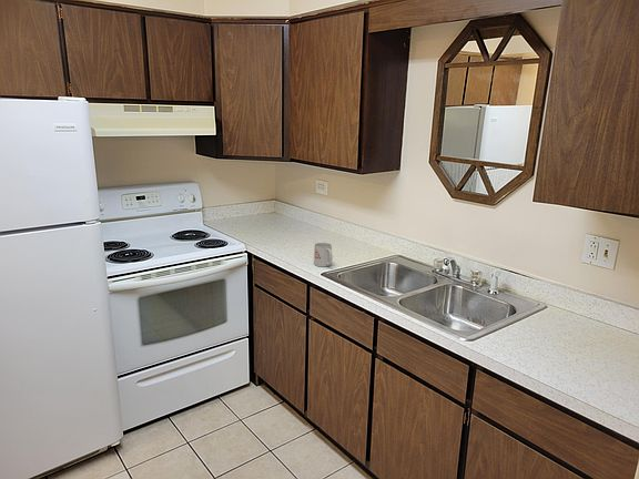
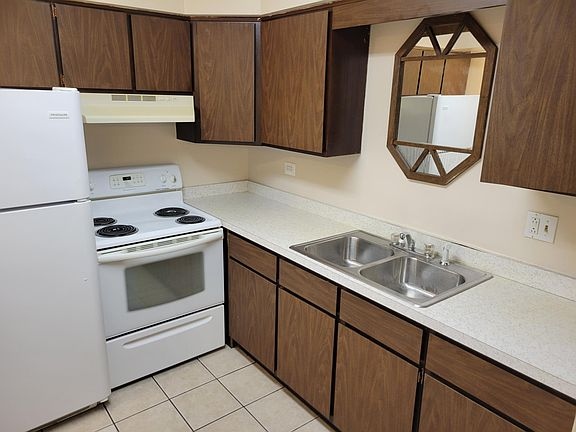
- mug [313,242,334,267]
